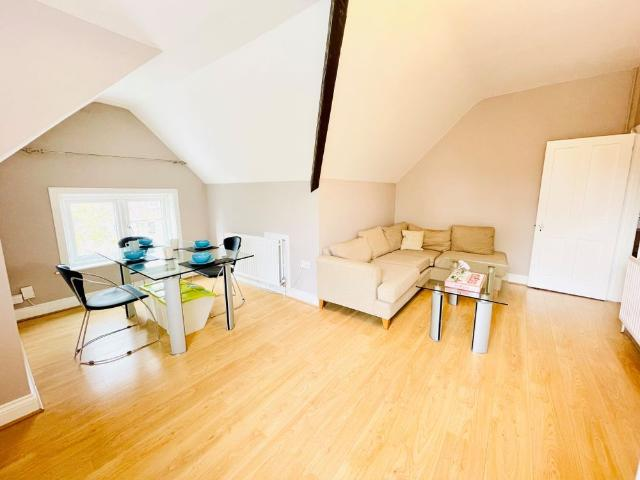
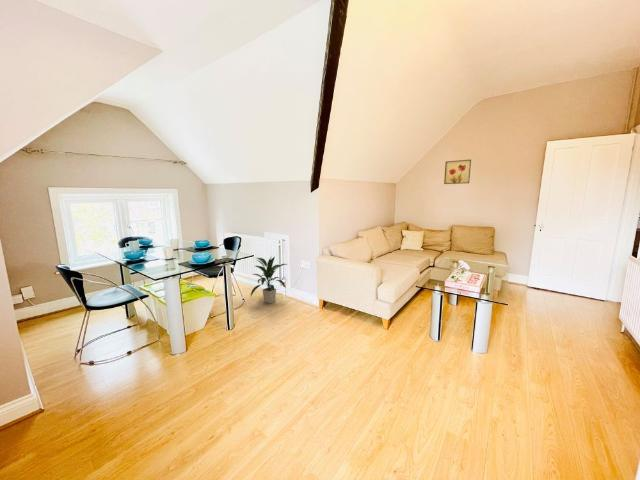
+ wall art [443,159,472,185]
+ indoor plant [249,255,288,304]
